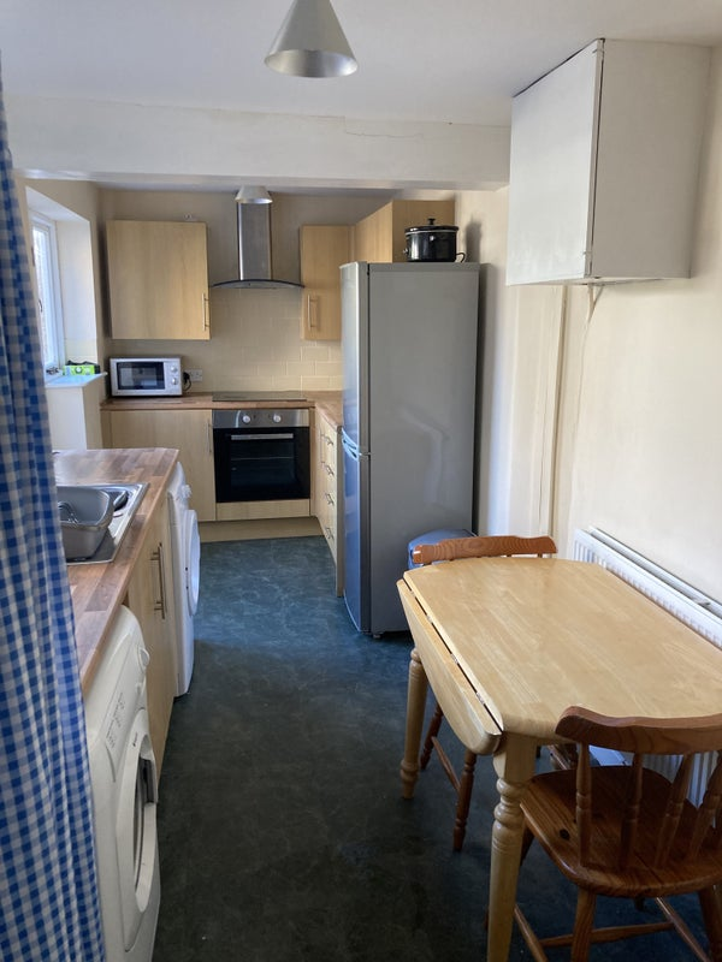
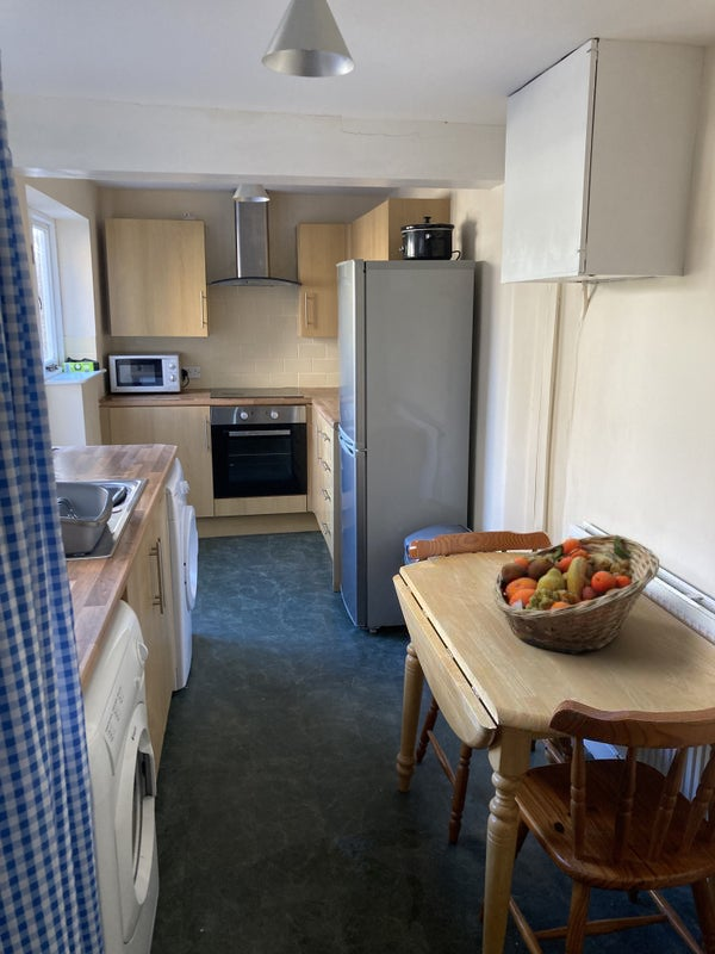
+ fruit basket [492,534,660,656]
